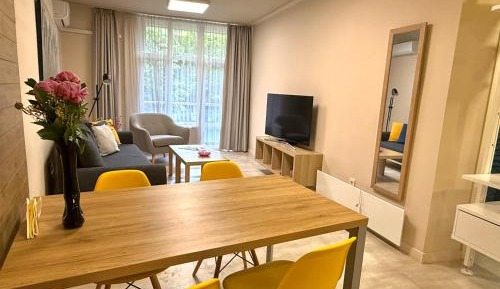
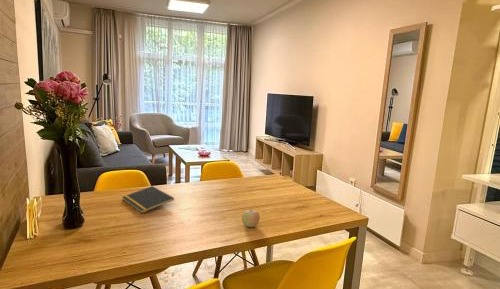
+ notepad [121,185,175,214]
+ fruit [241,207,261,228]
